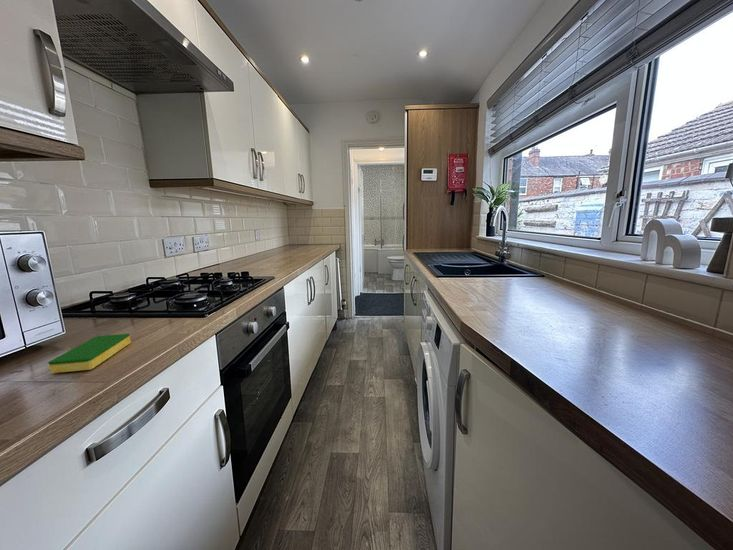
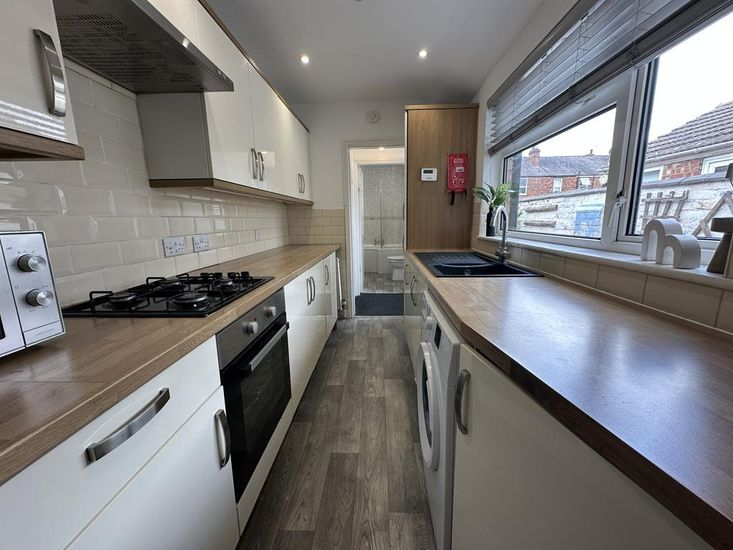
- dish sponge [47,333,132,374]
